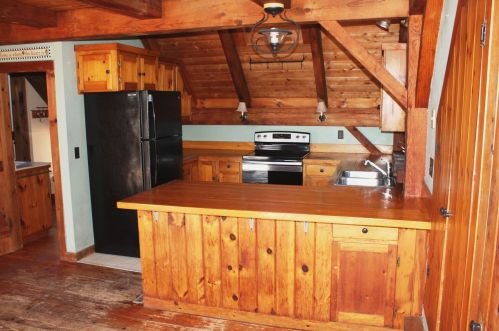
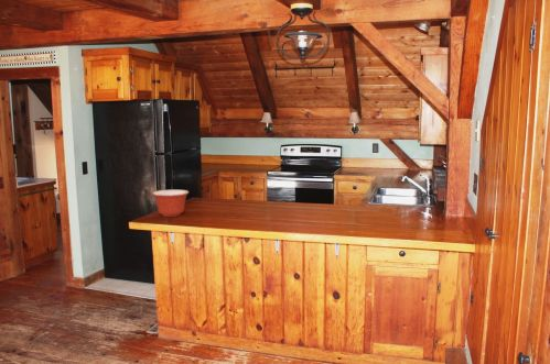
+ mixing bowl [151,189,190,218]
